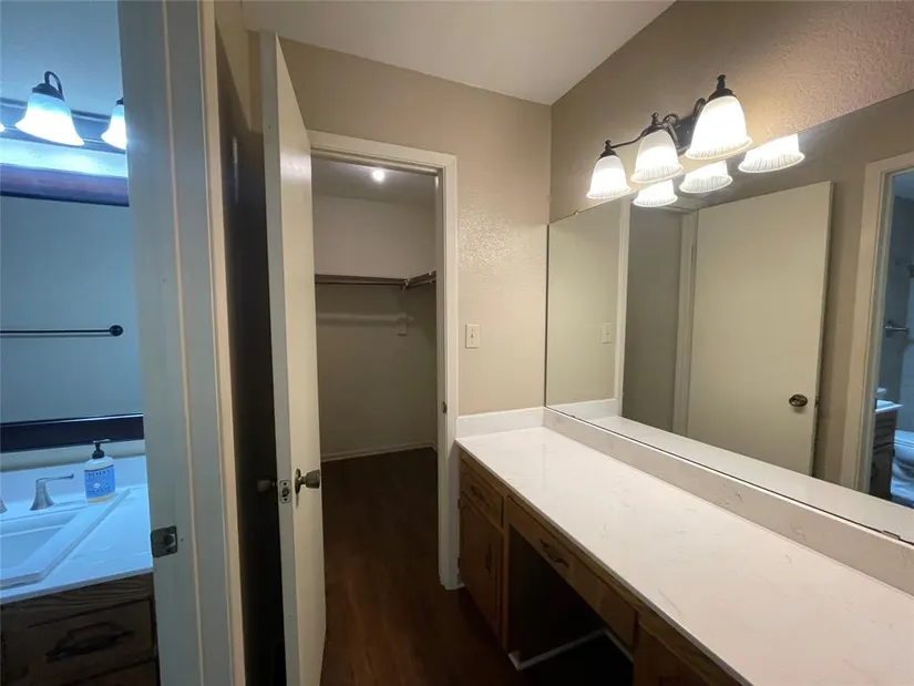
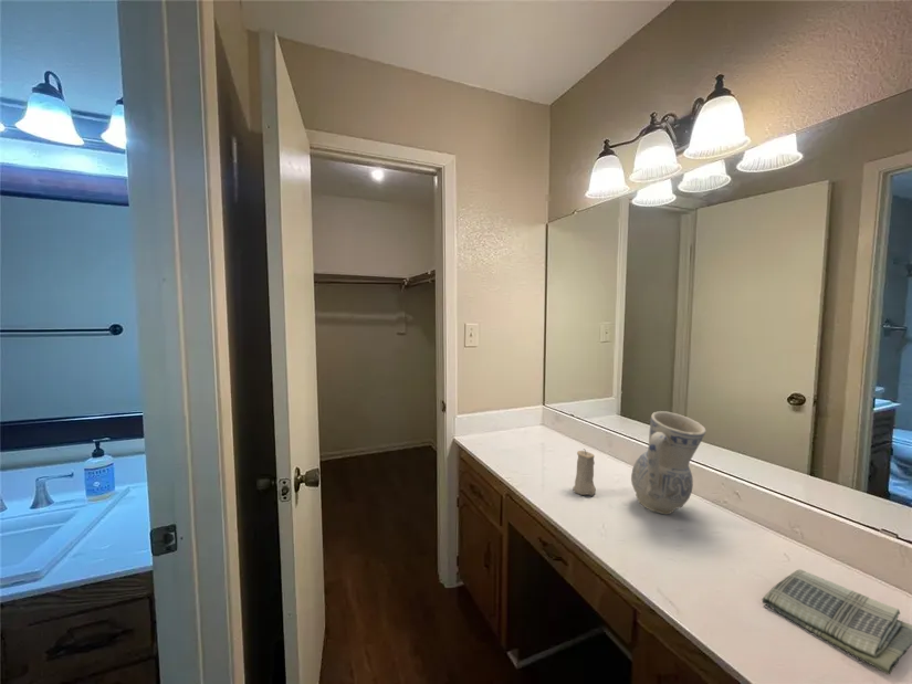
+ vase [630,410,707,515]
+ dish towel [761,569,912,676]
+ candle [572,448,597,496]
